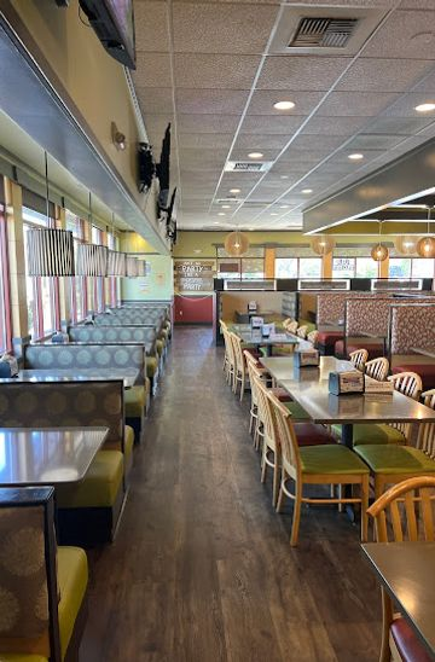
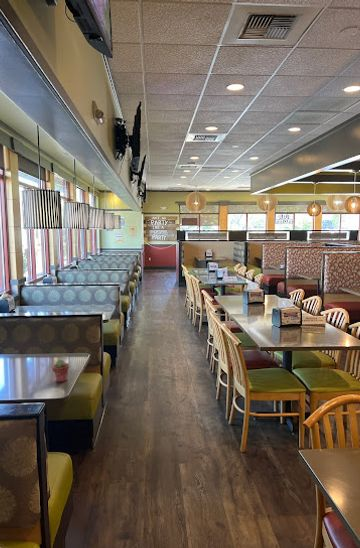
+ potted succulent [51,359,70,383]
